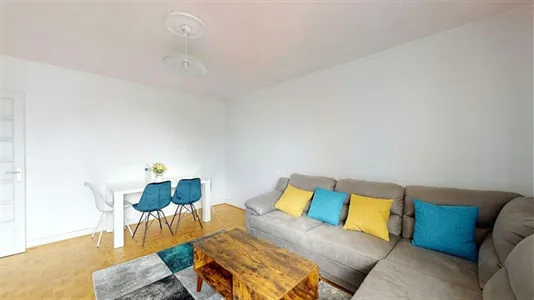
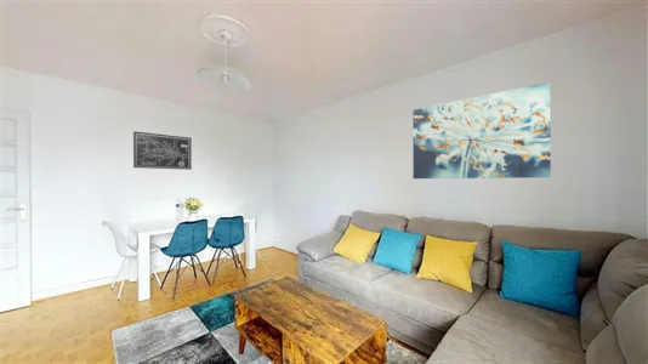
+ wall art [413,81,552,180]
+ wall art [132,131,193,171]
